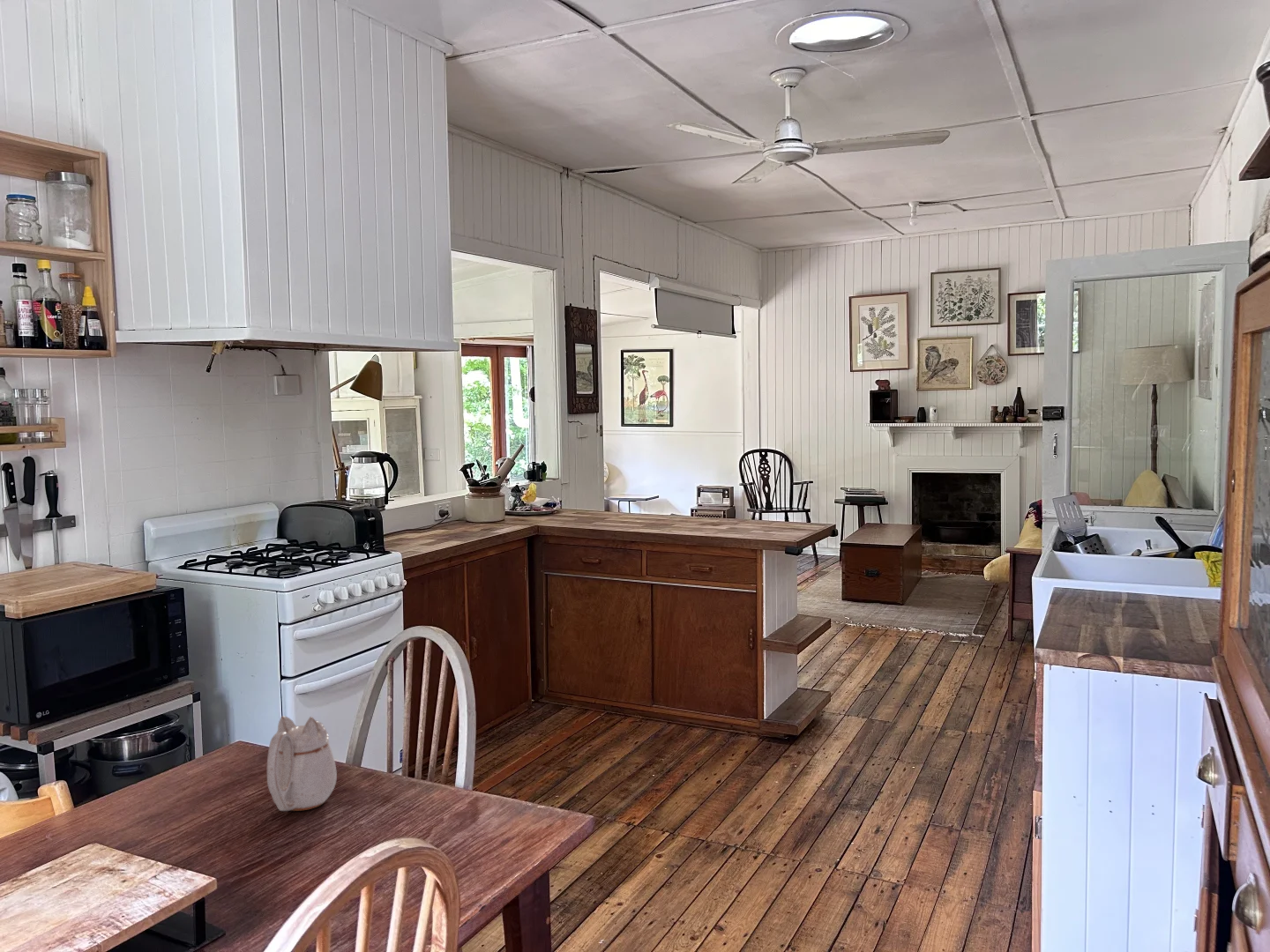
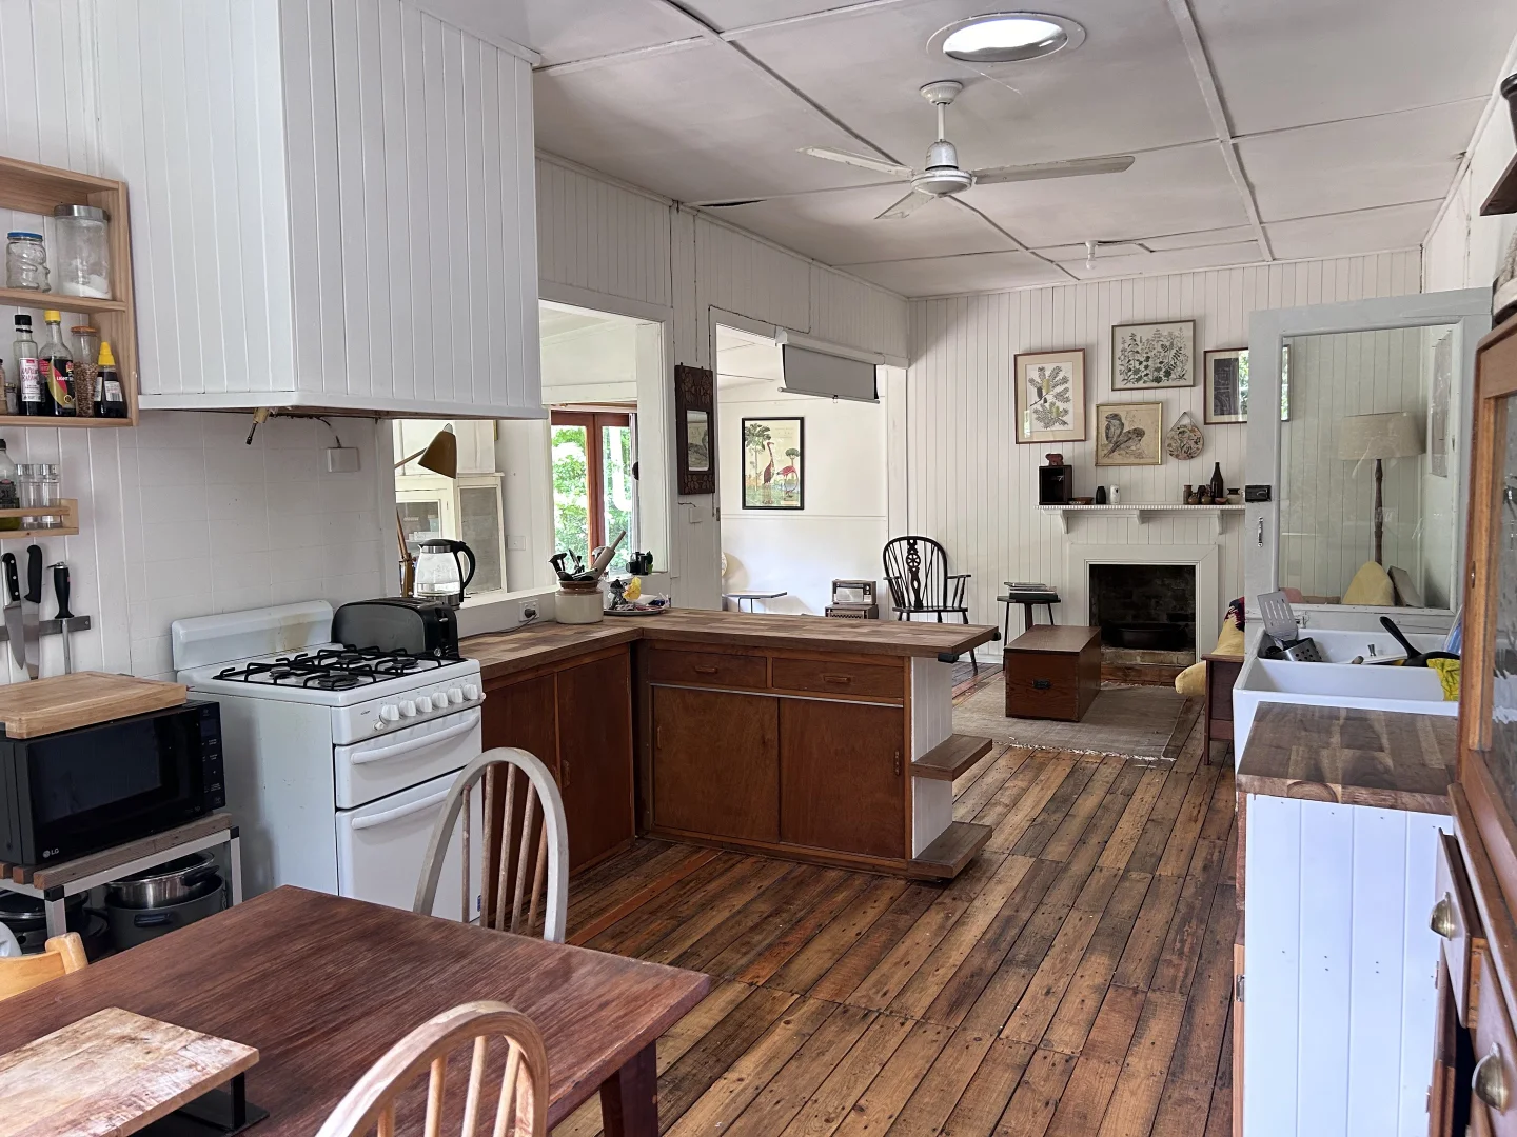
- teapot [266,715,338,812]
